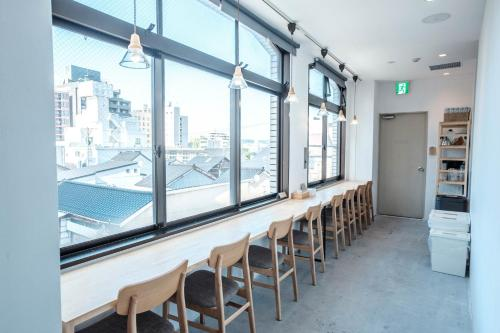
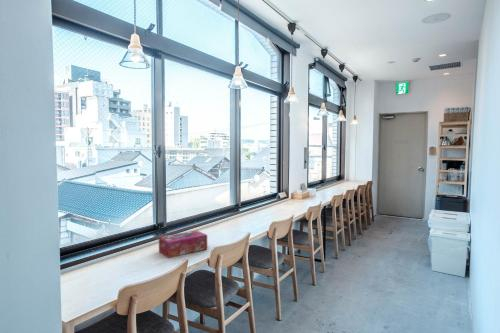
+ tissue box [158,229,208,259]
